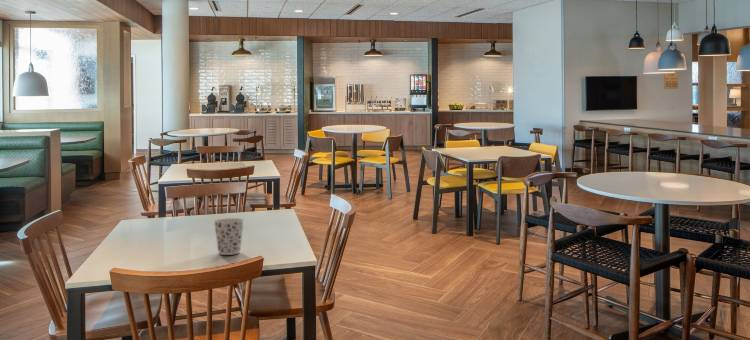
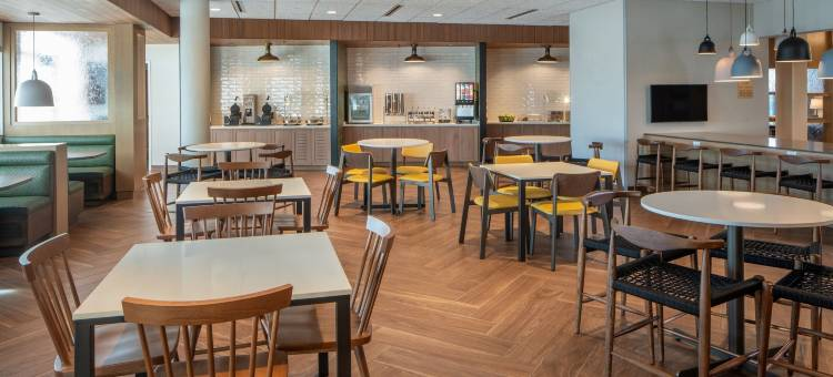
- cup [213,217,245,256]
